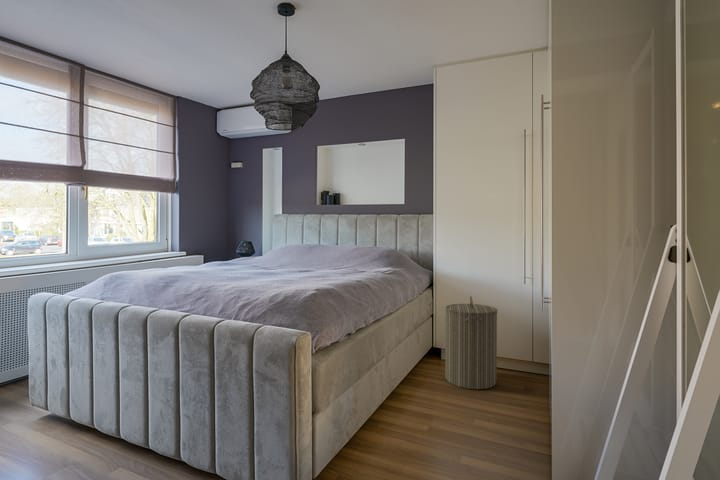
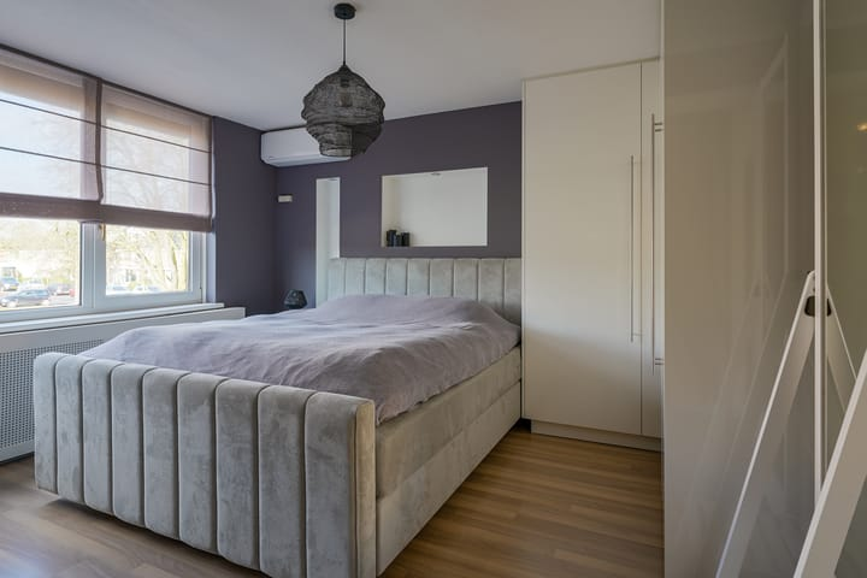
- laundry hamper [444,295,498,390]
